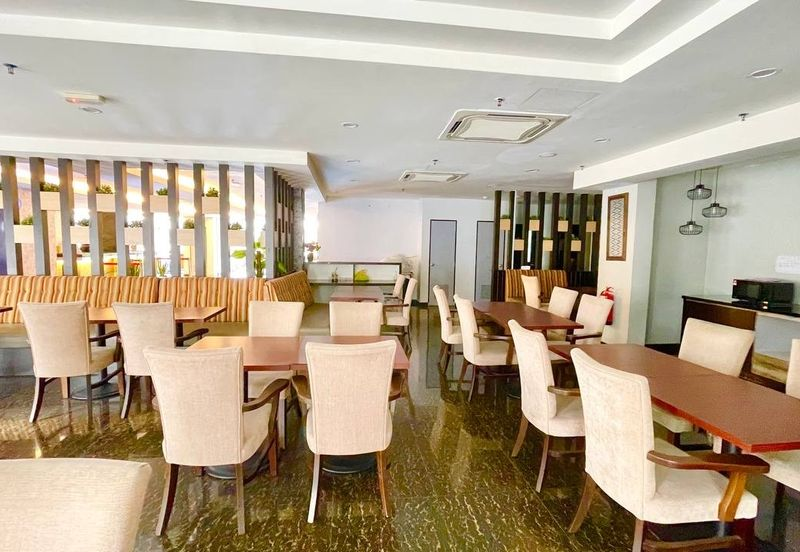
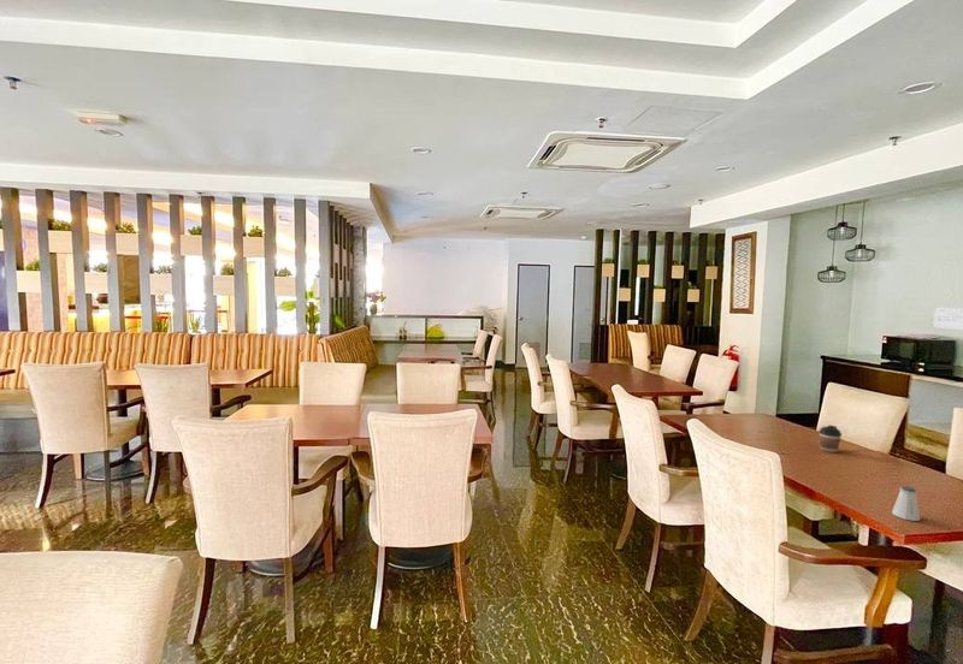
+ saltshaker [891,485,921,522]
+ coffee cup [817,425,843,453]
